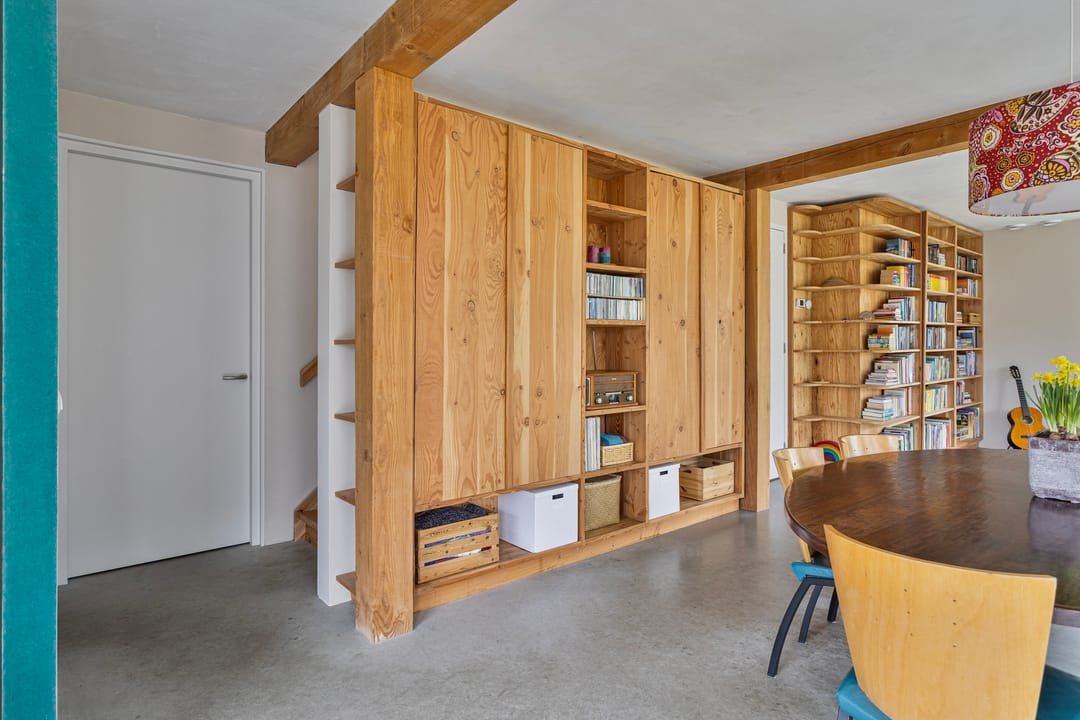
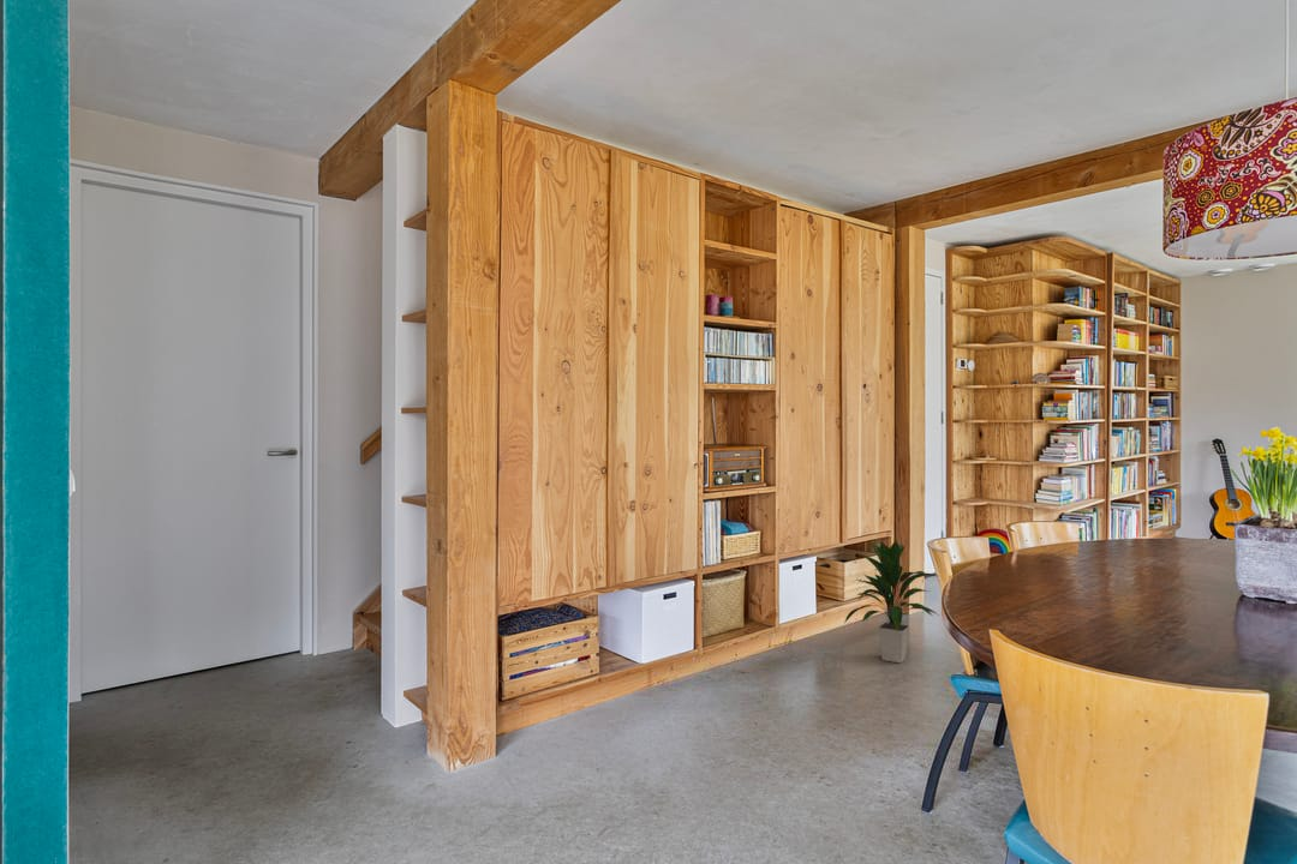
+ indoor plant [843,539,940,664]
